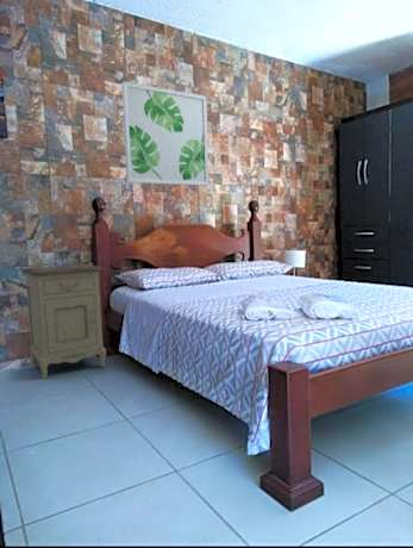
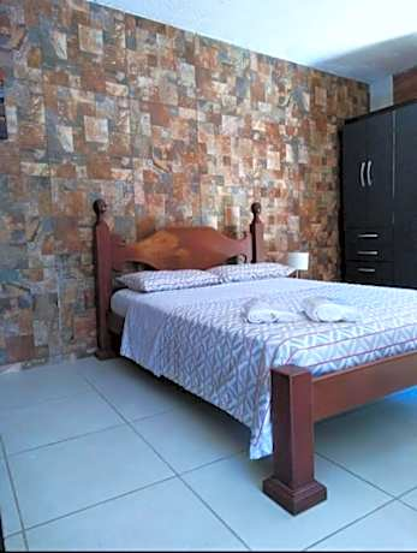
- nightstand [20,263,107,380]
- wall art [120,81,209,187]
